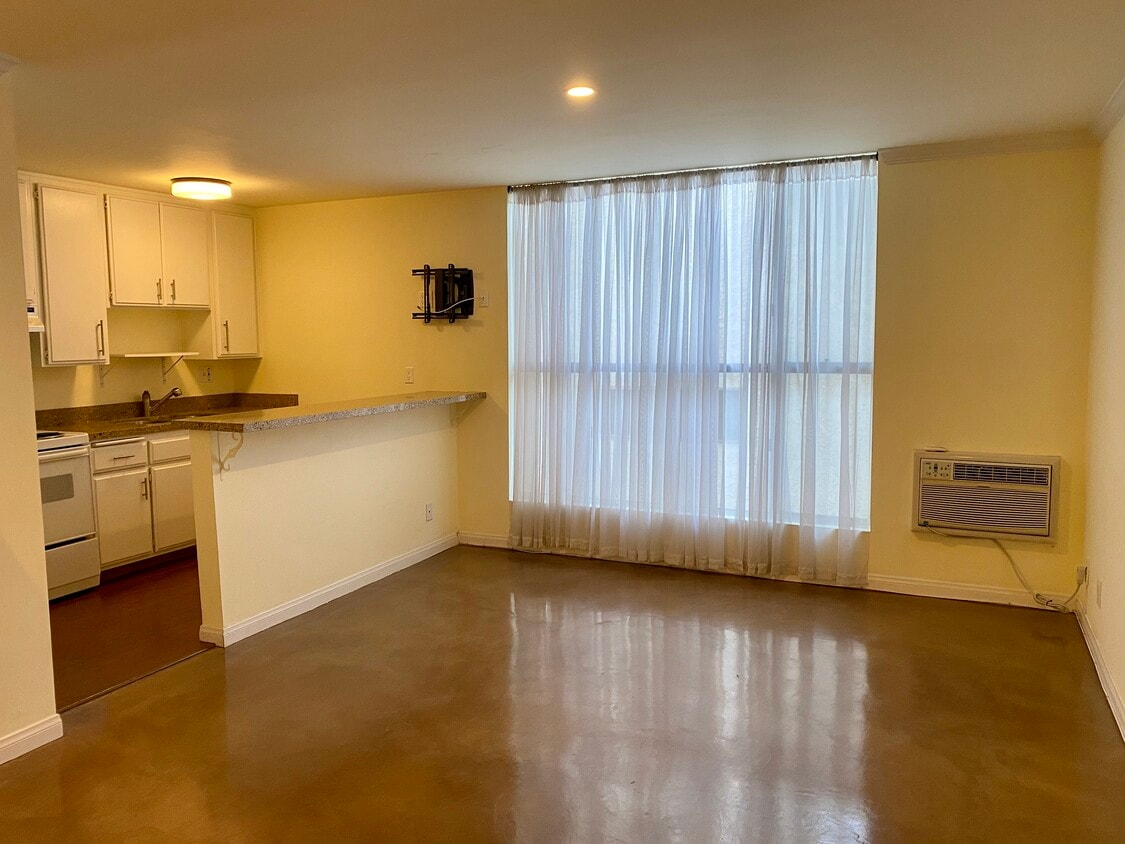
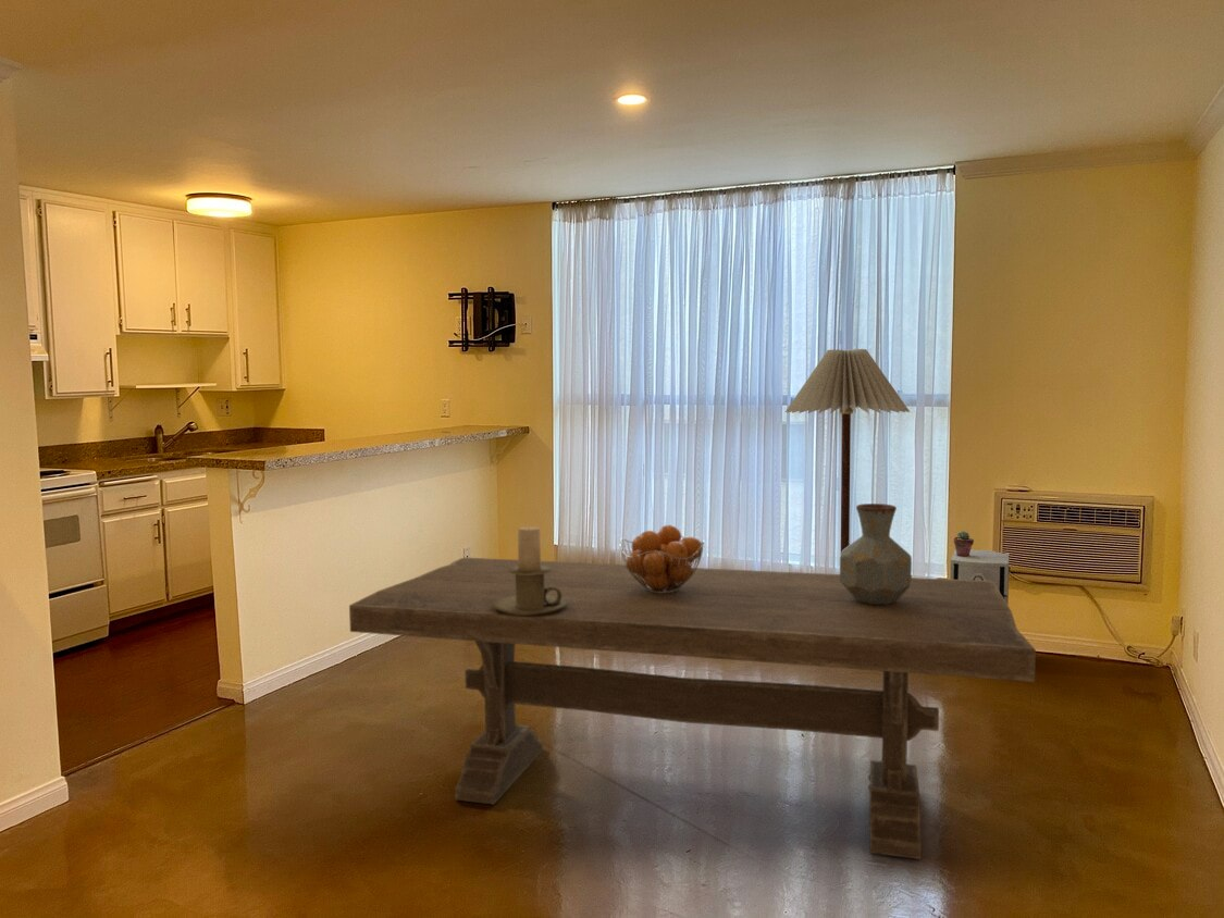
+ fruit basket [618,523,705,594]
+ vase [839,503,913,605]
+ potted succulent [953,531,975,557]
+ candle holder [492,526,569,616]
+ floor lamp [784,348,911,554]
+ dining table [348,556,1037,860]
+ air purifier [949,548,1011,605]
